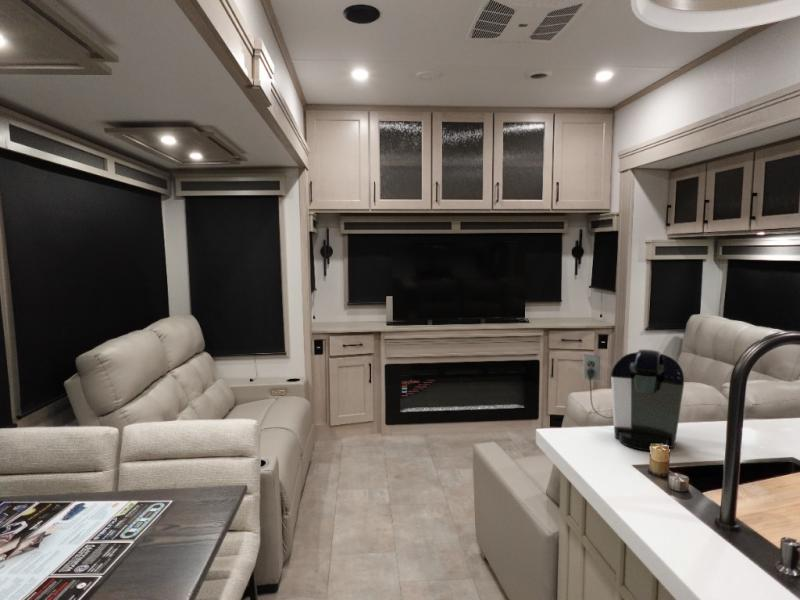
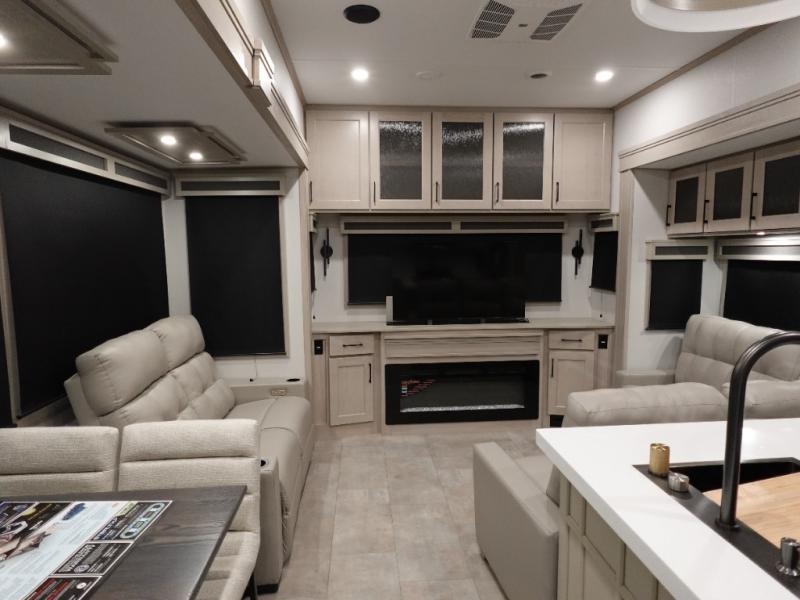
- coffee maker [582,349,685,452]
